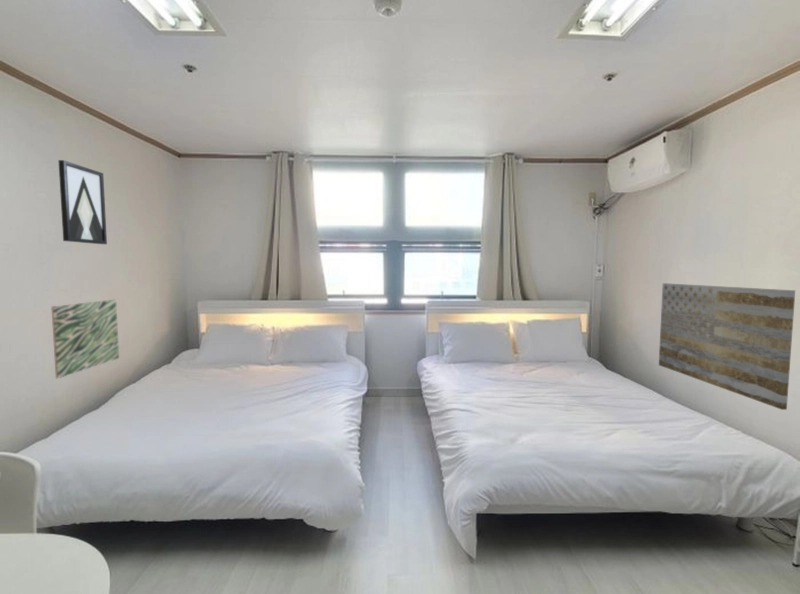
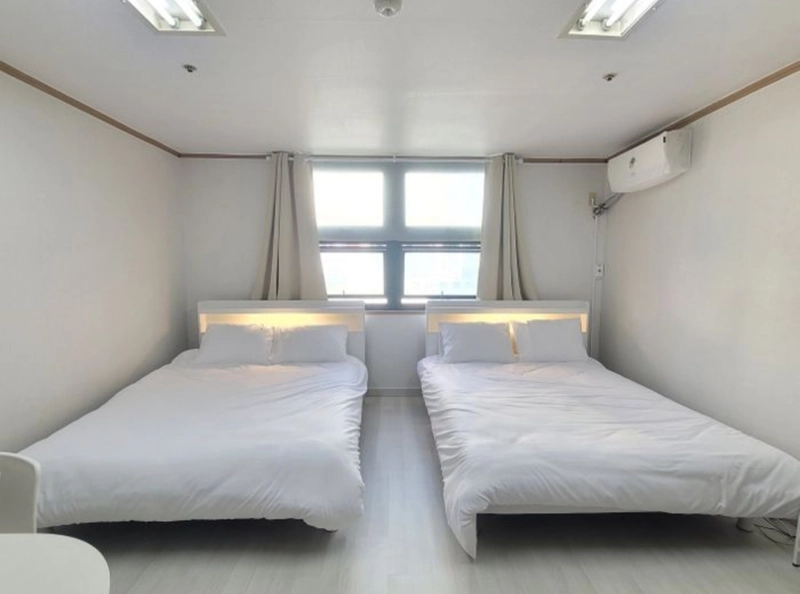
- wall art [57,159,108,245]
- wall art [50,299,120,379]
- wall art [658,282,796,411]
